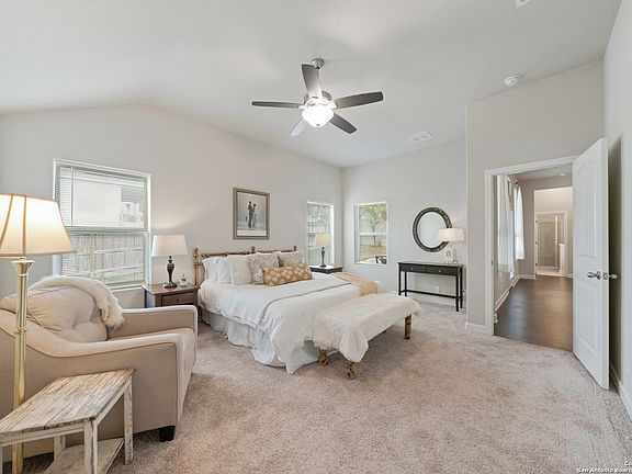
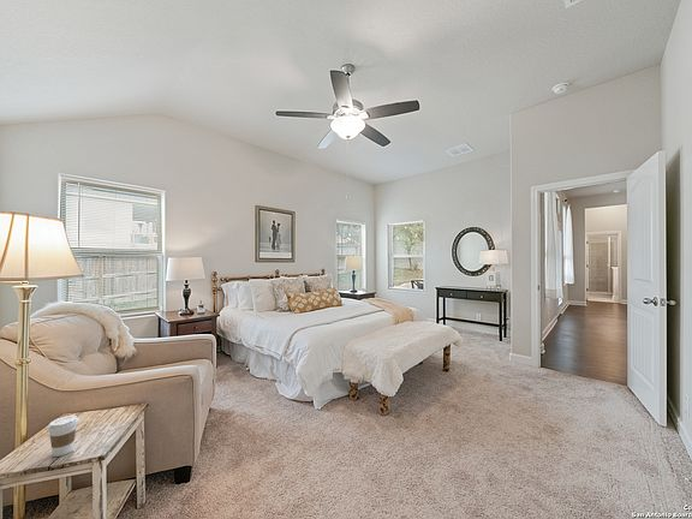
+ coffee cup [46,414,79,458]
